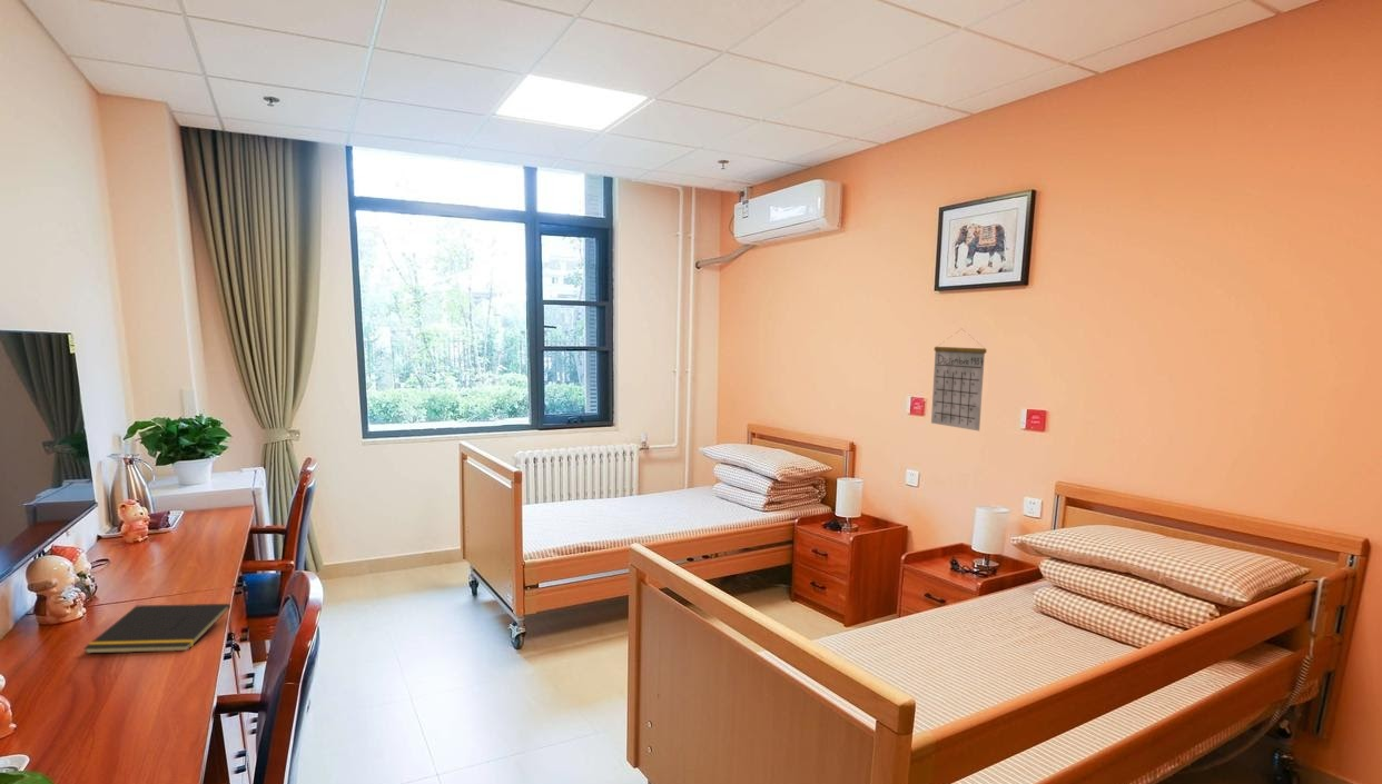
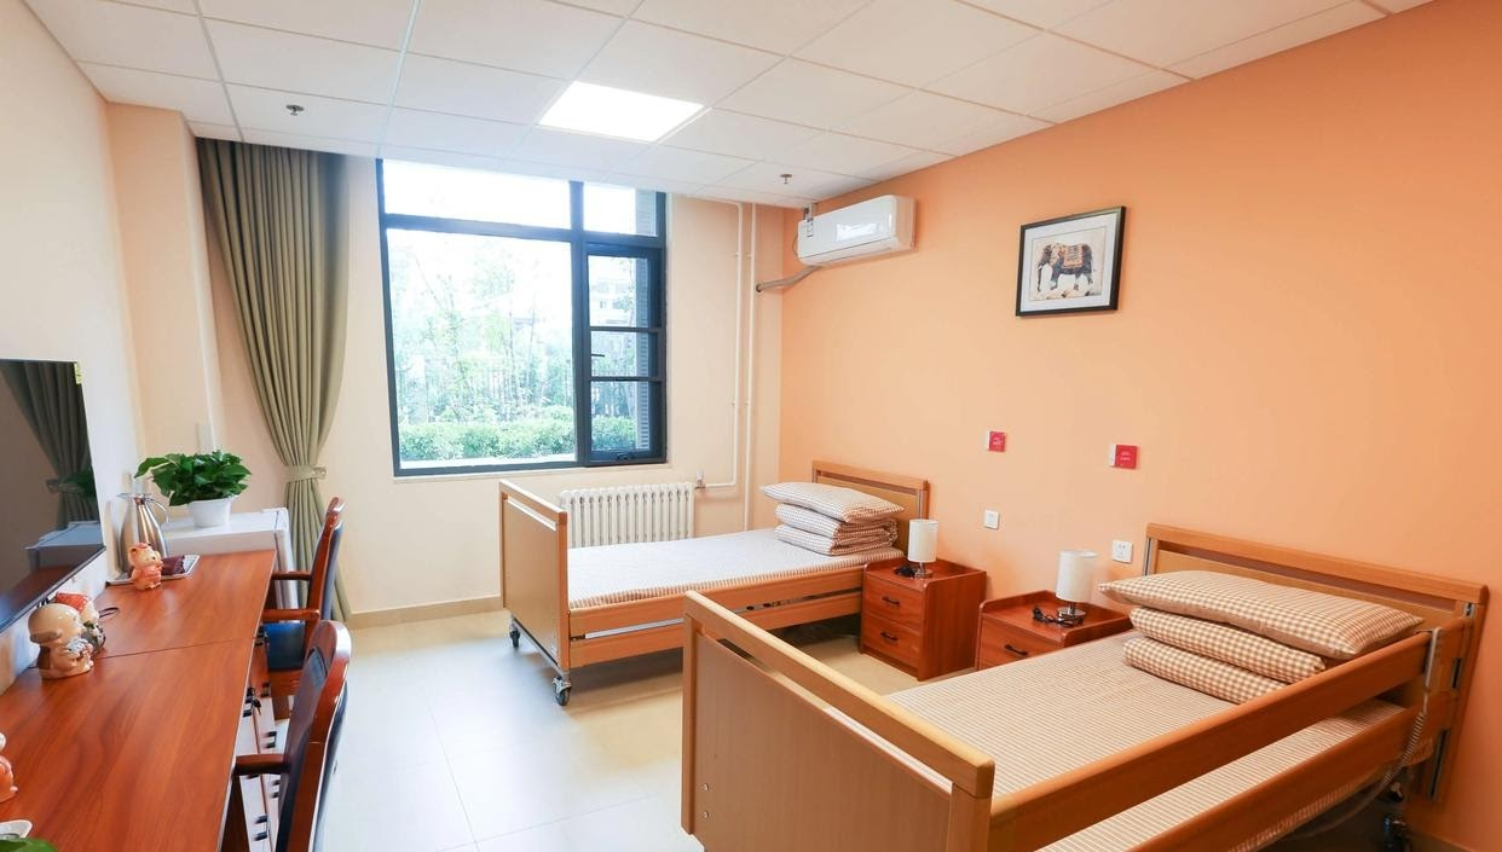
- notepad [82,603,231,655]
- calendar [930,328,988,431]
